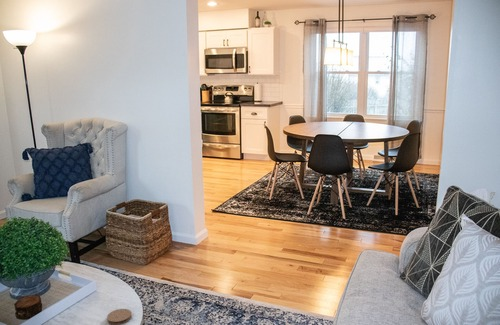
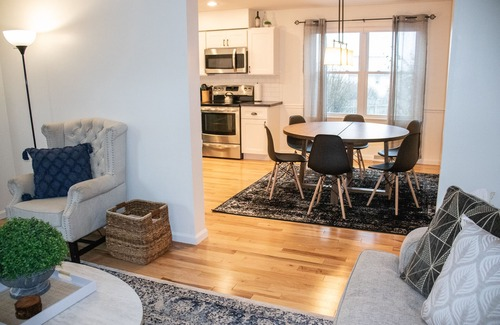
- coaster [106,308,132,325]
